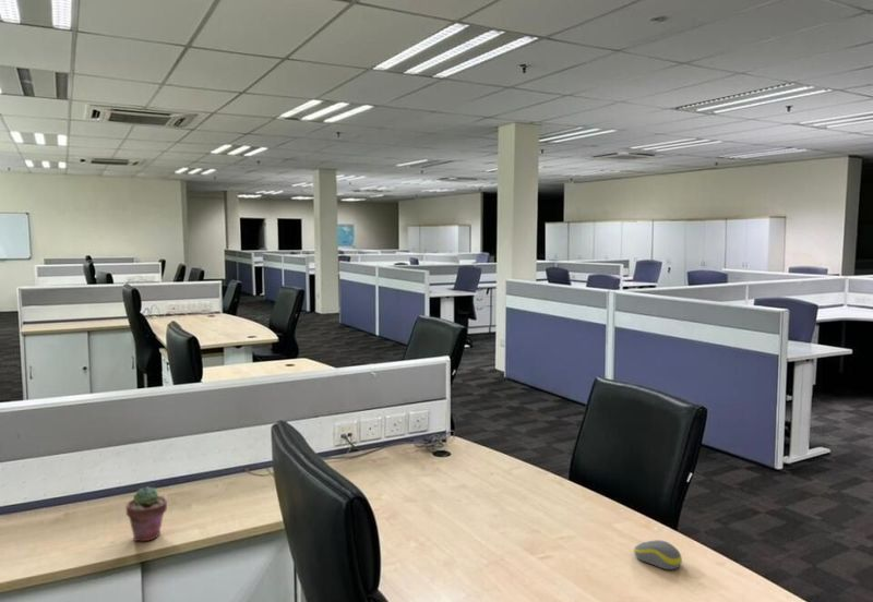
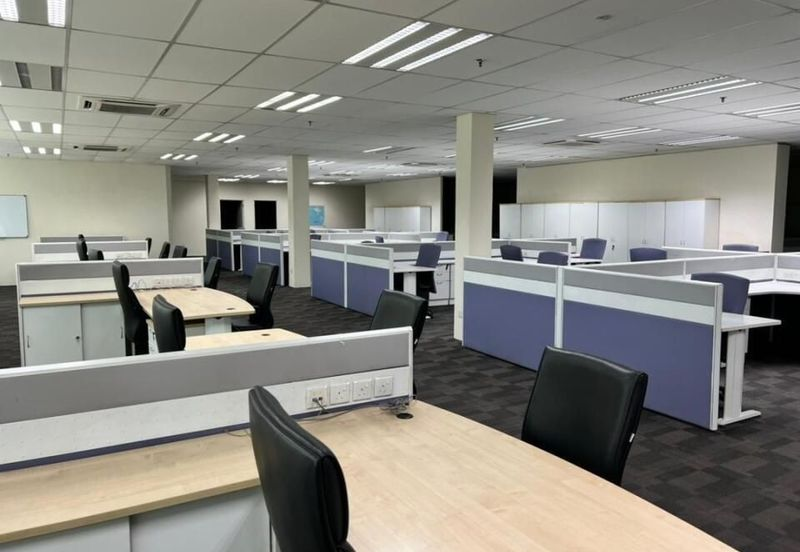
- computer mouse [633,539,683,570]
- potted succulent [125,485,168,543]
